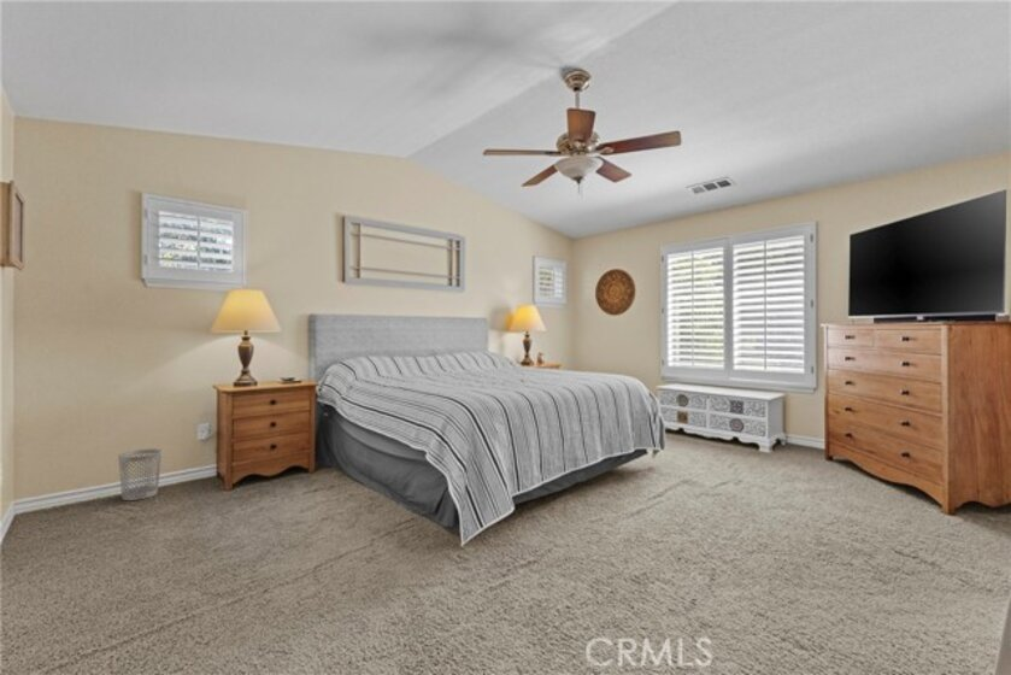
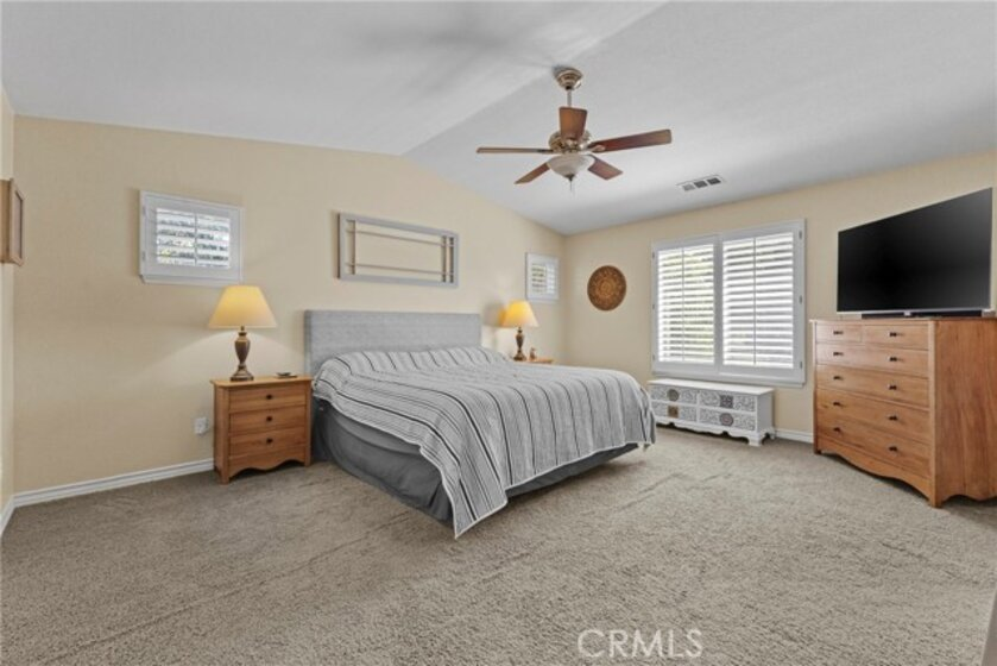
- wastebasket [117,447,163,501]
